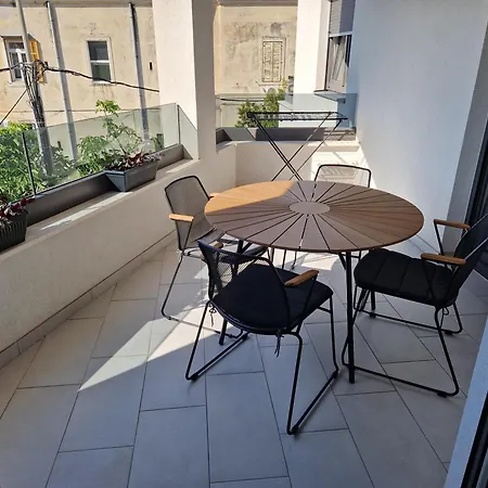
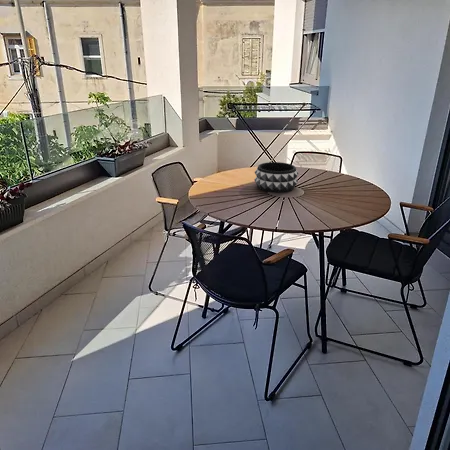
+ decorative bowl [253,161,299,193]
